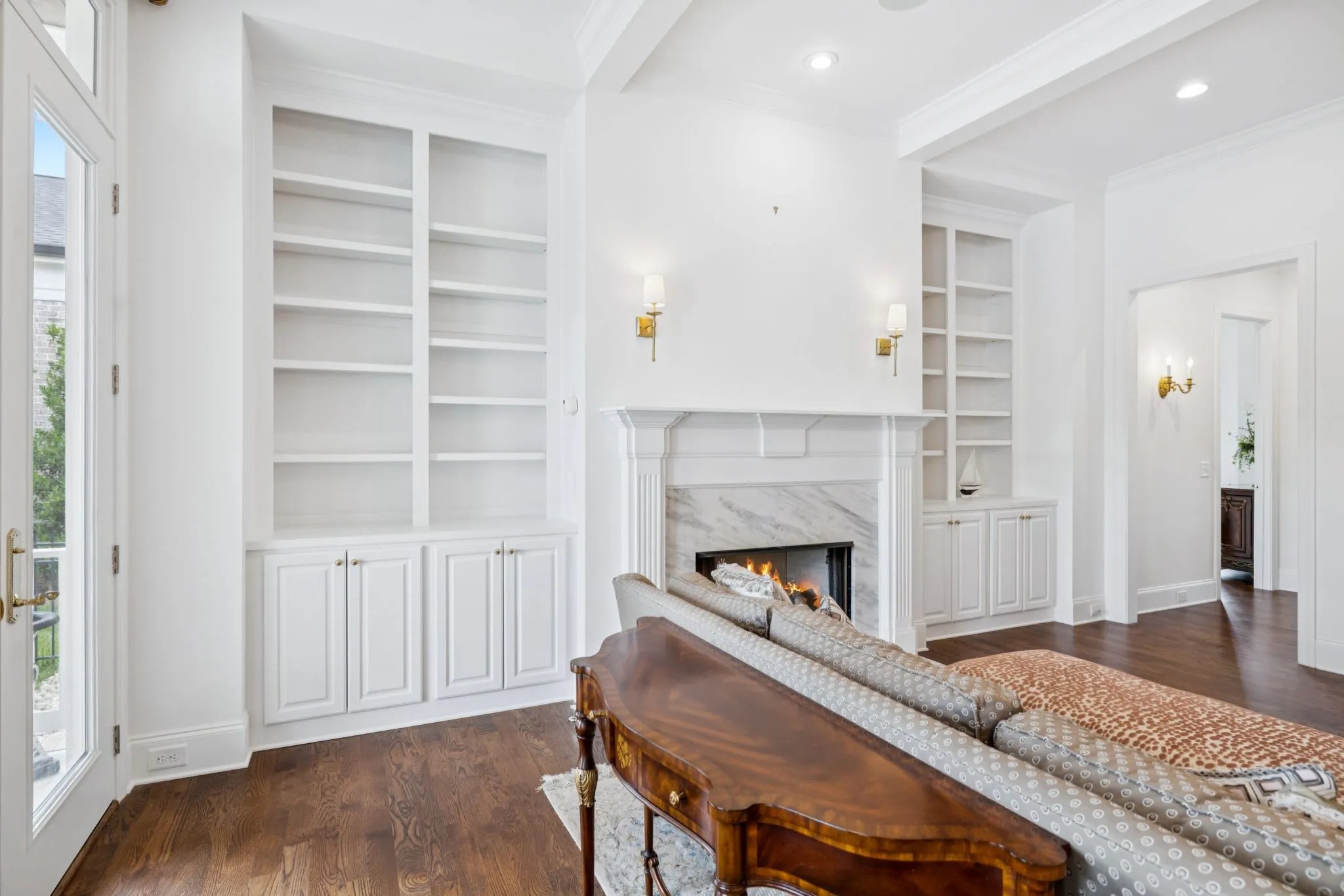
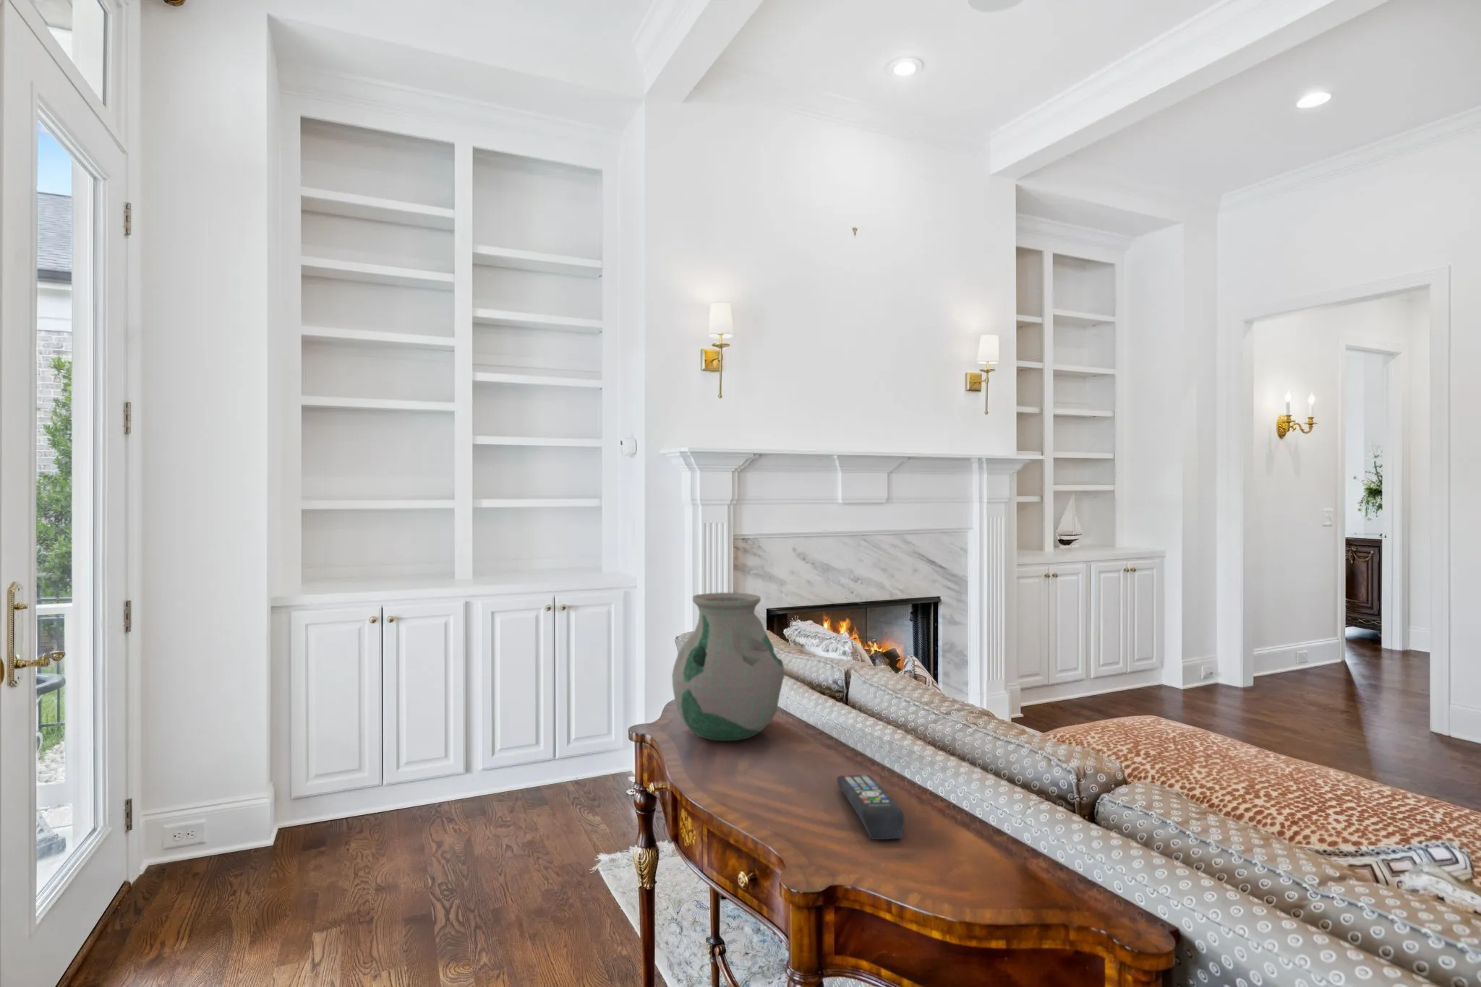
+ vase [671,592,786,741]
+ remote control [836,774,906,840]
